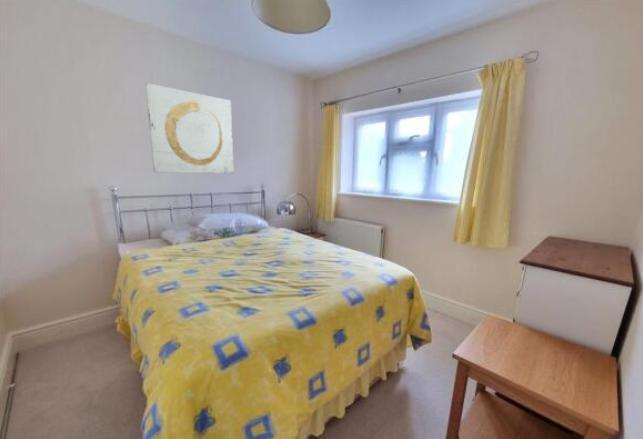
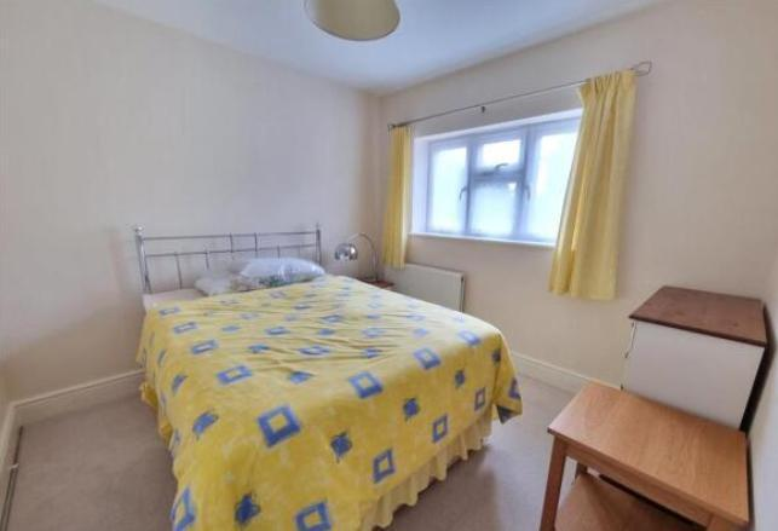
- wall art [144,82,235,174]
